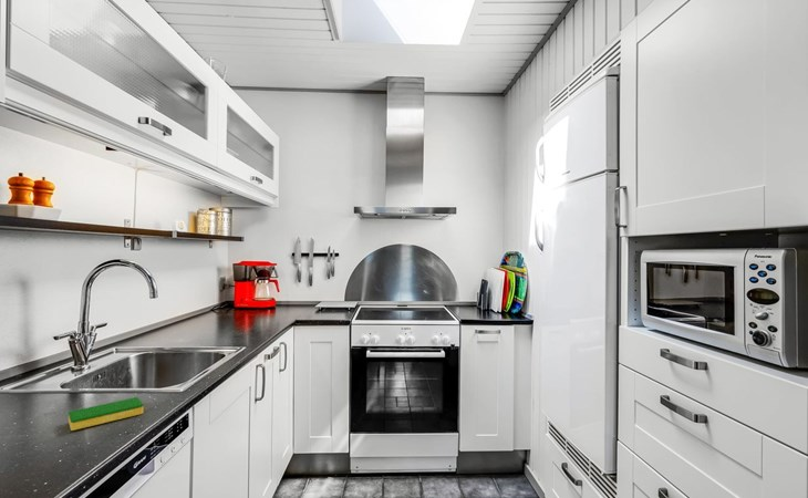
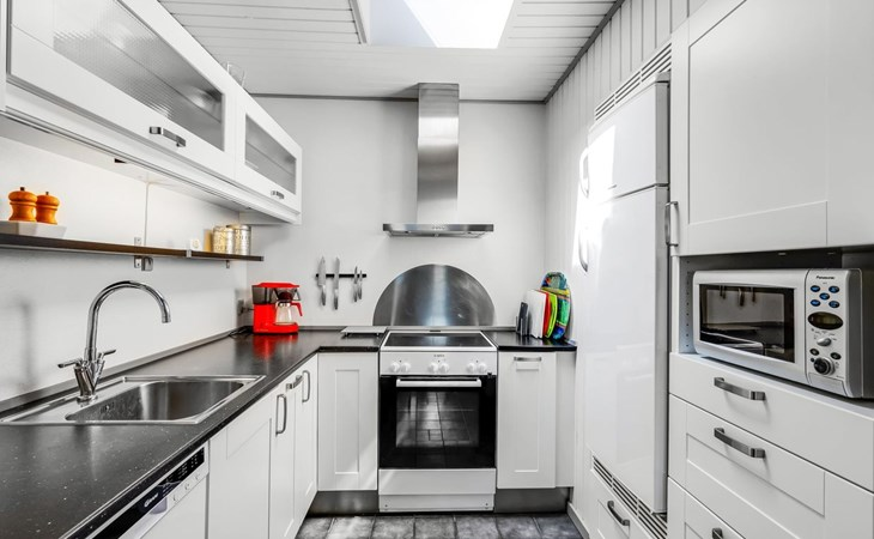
- dish sponge [68,396,144,432]
